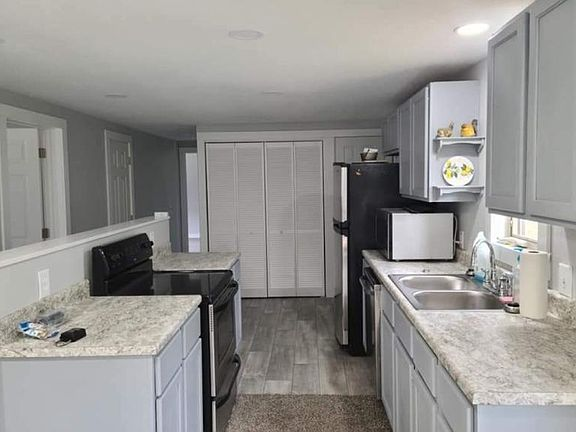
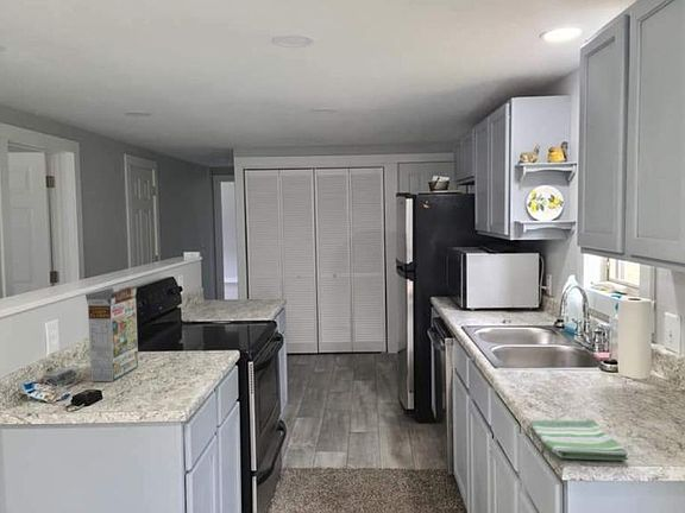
+ cereal box [84,285,139,382]
+ dish towel [528,418,629,461]
